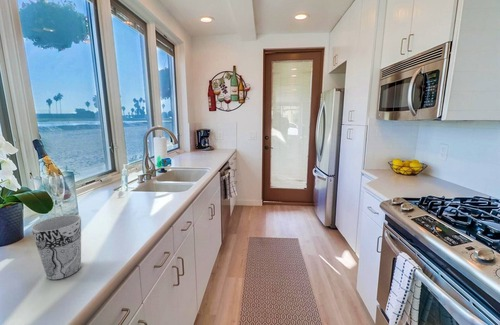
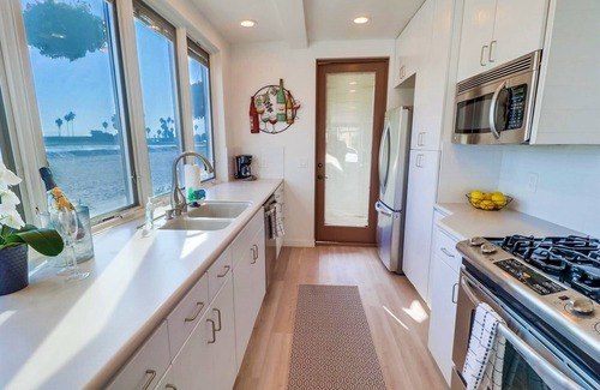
- cup [30,214,82,280]
